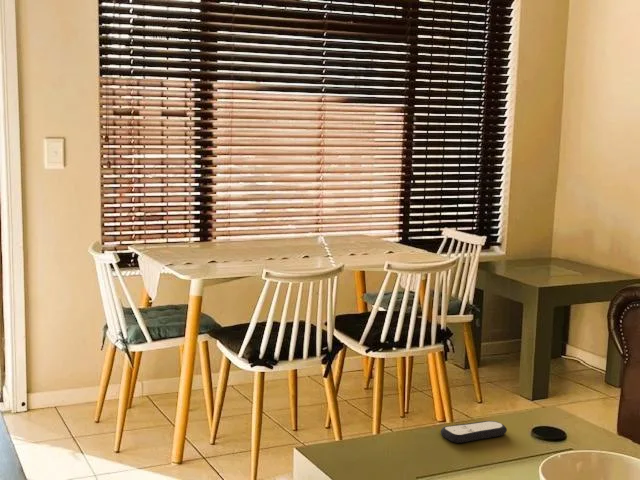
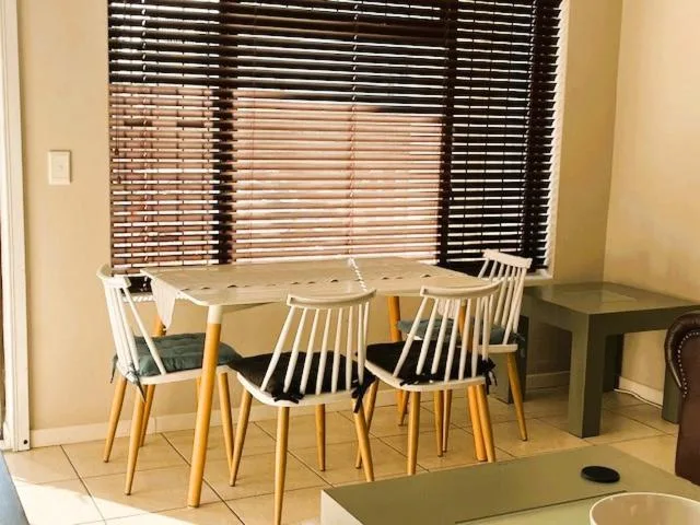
- remote control [440,420,508,444]
